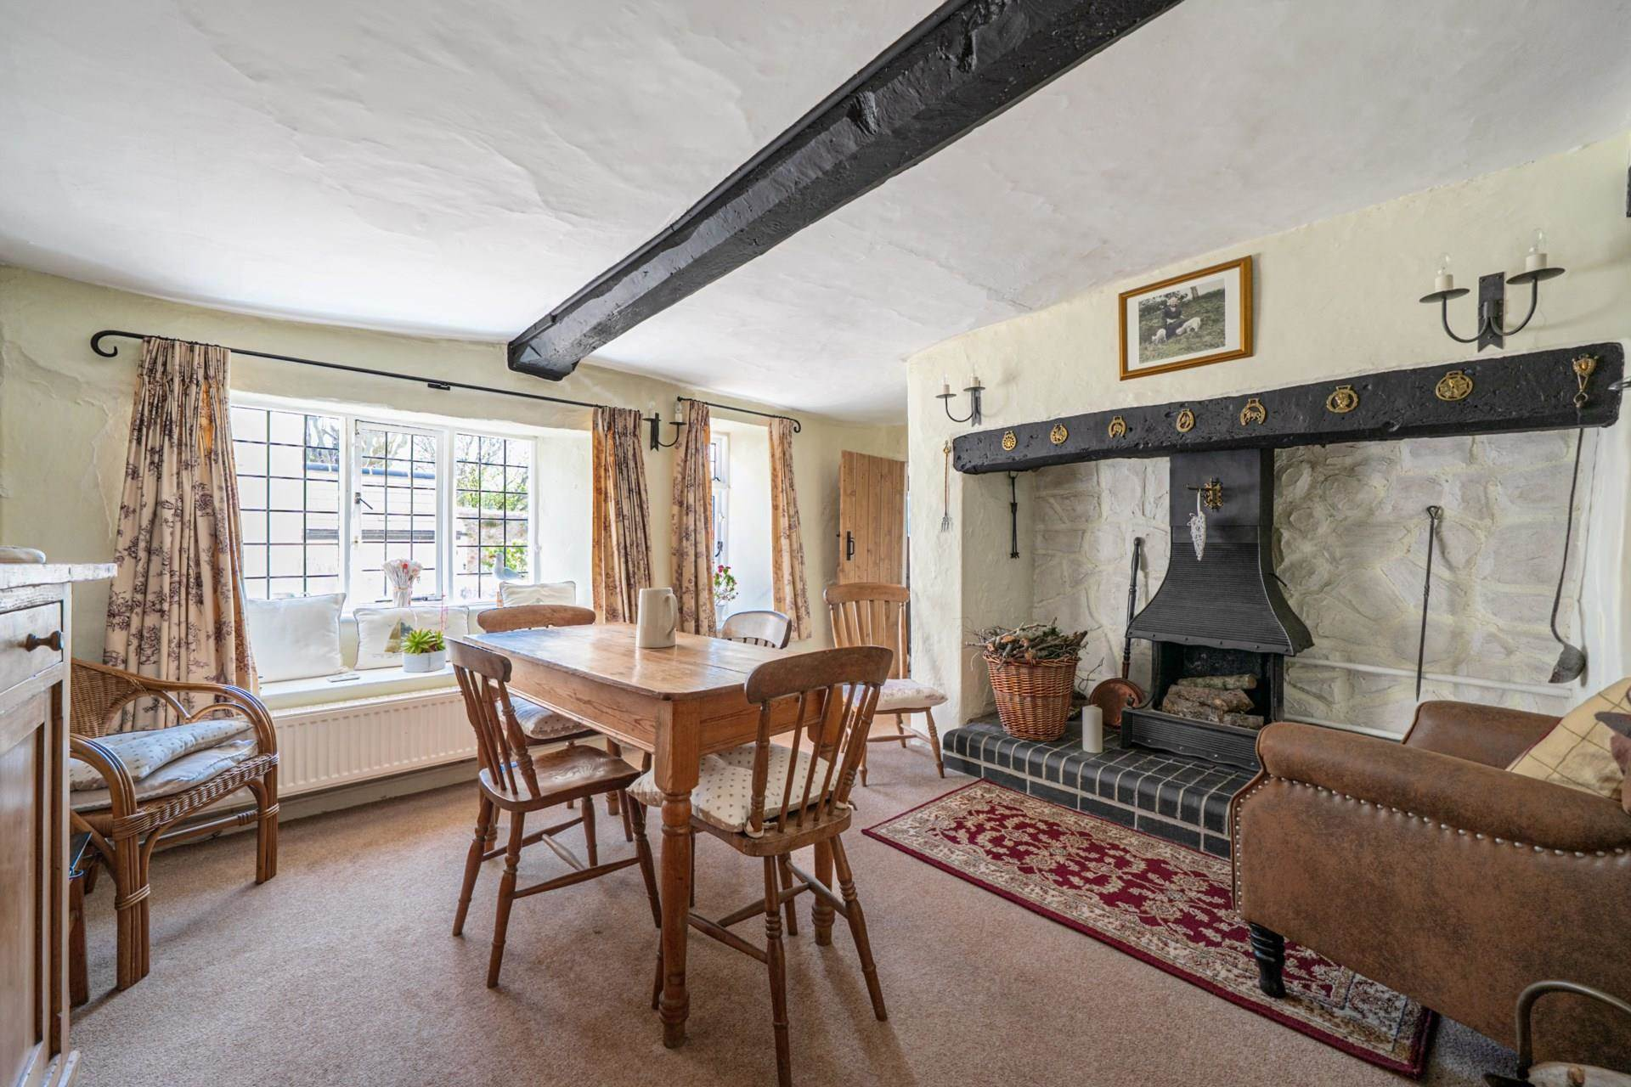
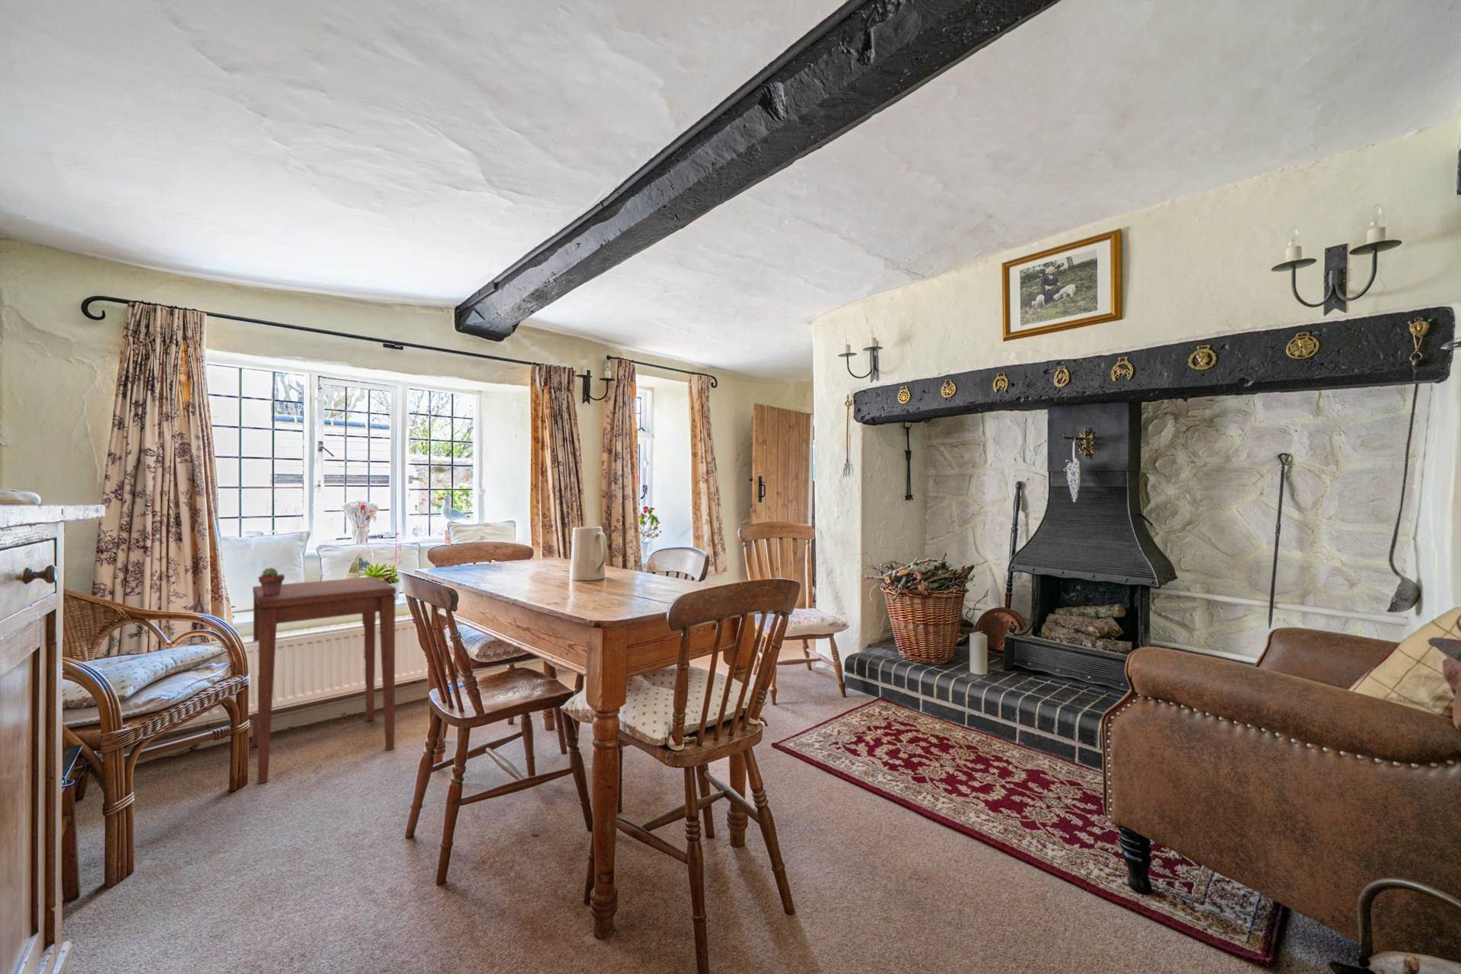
+ side table [252,576,397,785]
+ potted succulent [258,566,285,596]
